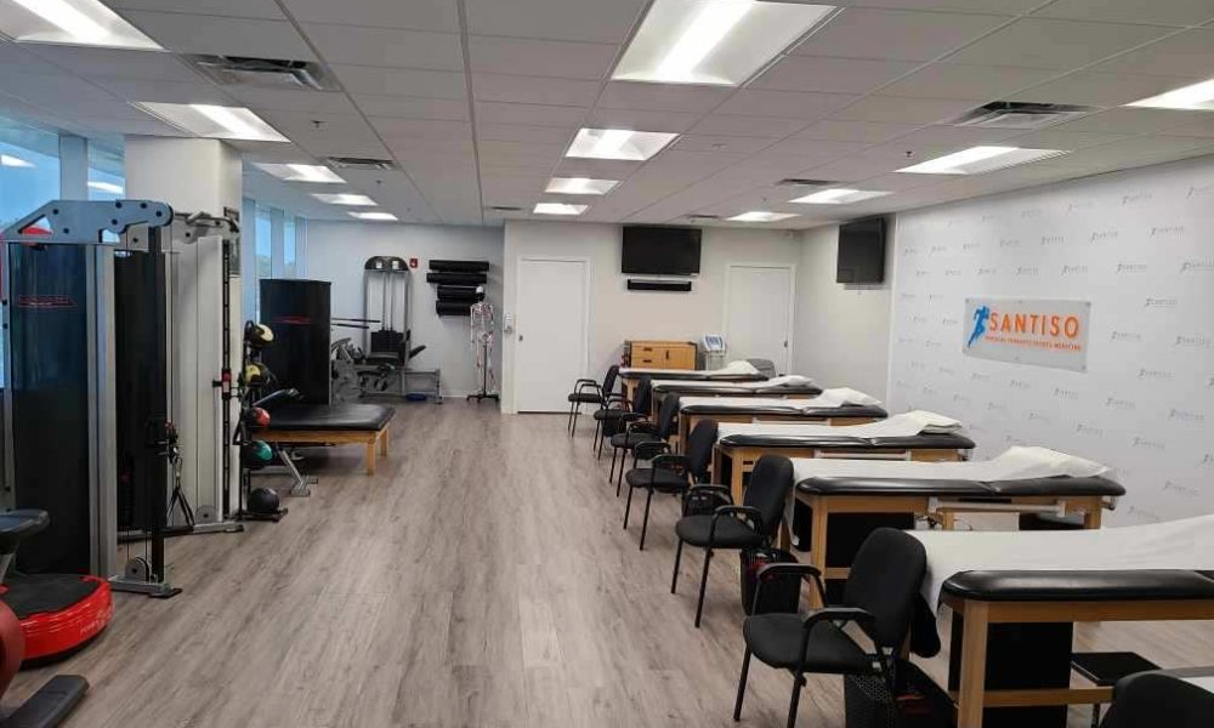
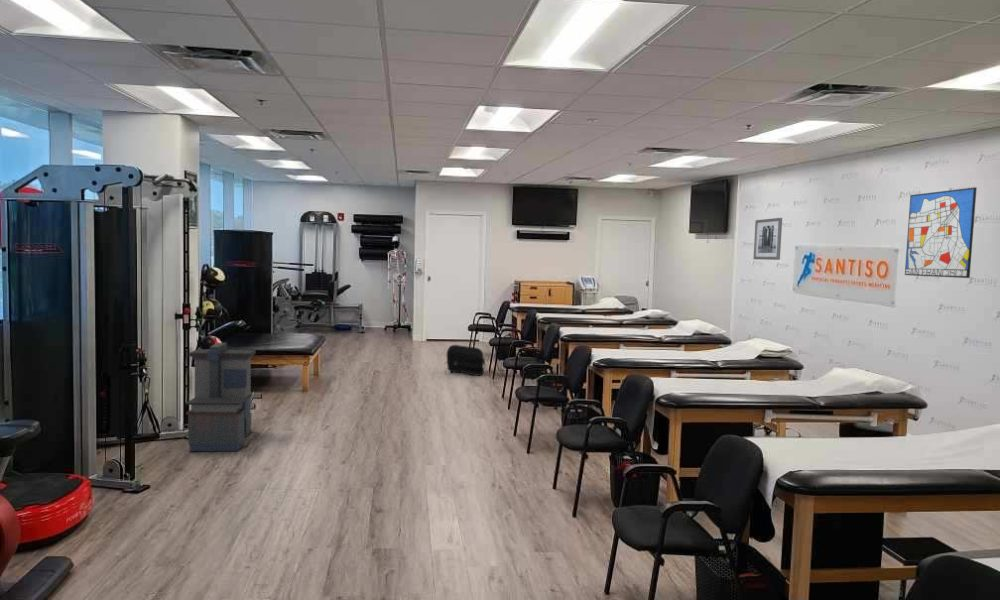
+ wall art [753,217,783,261]
+ wall art [904,186,978,279]
+ storage bin [185,342,257,452]
+ backpack [443,344,486,377]
